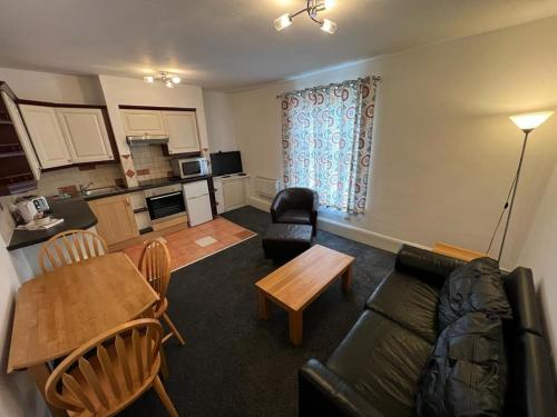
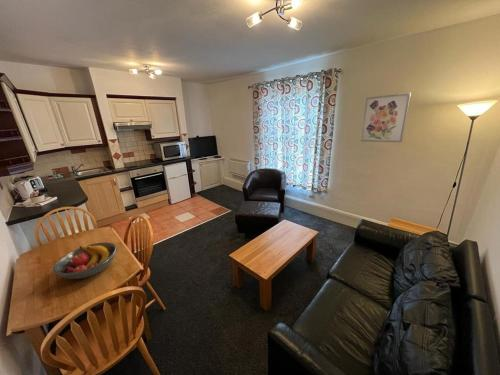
+ wall art [360,92,412,143]
+ fruit bowl [52,241,118,280]
